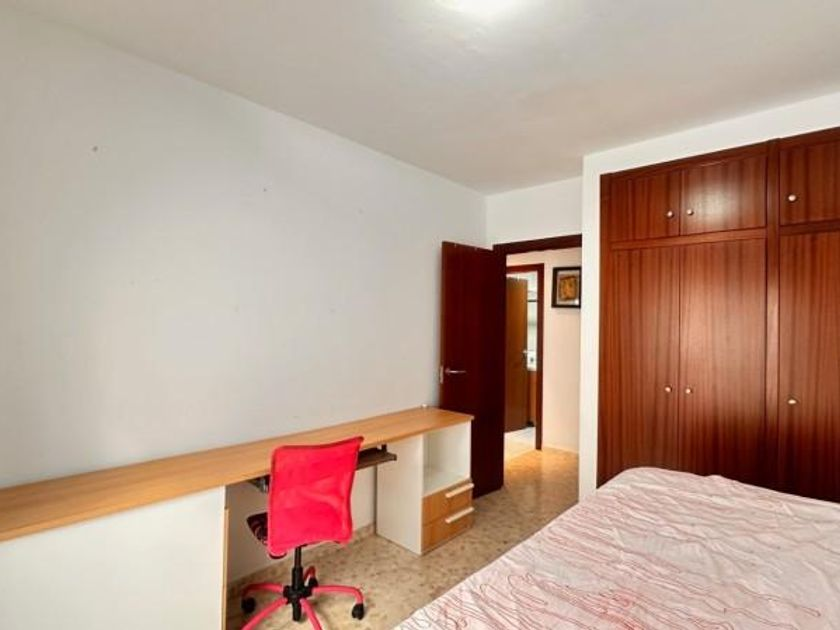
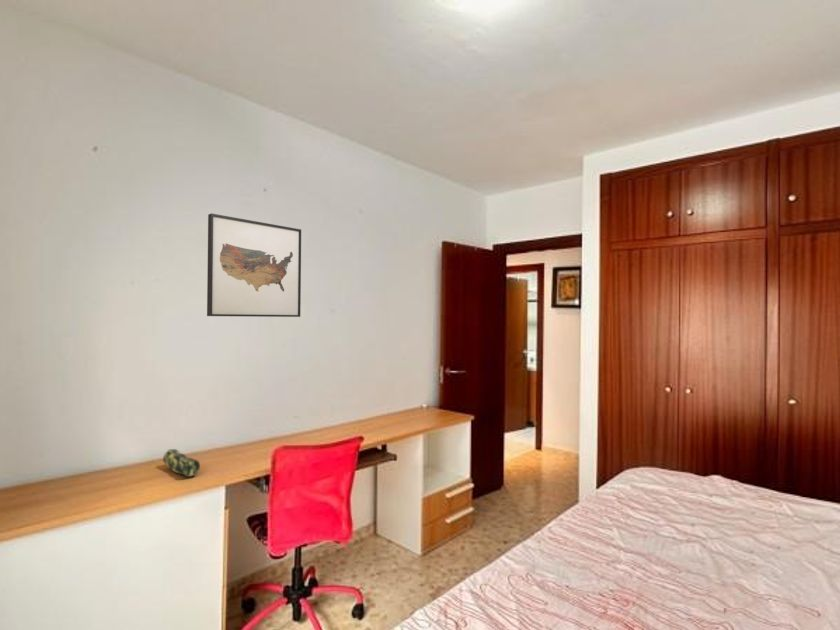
+ pencil case [162,448,201,478]
+ wall art [206,212,302,318]
